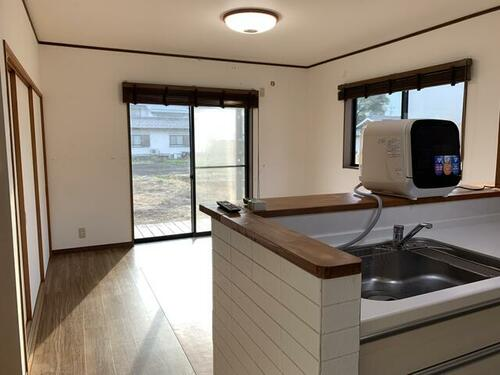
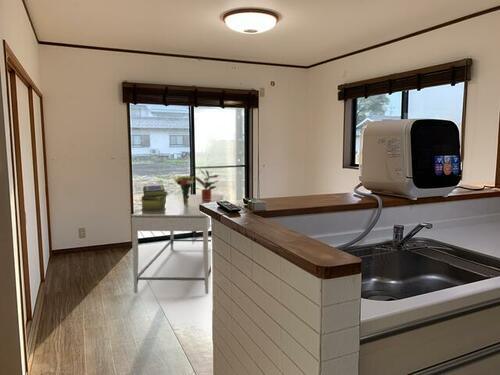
+ potted plant [194,167,220,200]
+ bouquet [174,175,200,204]
+ dining table [130,194,224,295]
+ stack of books [140,184,169,211]
